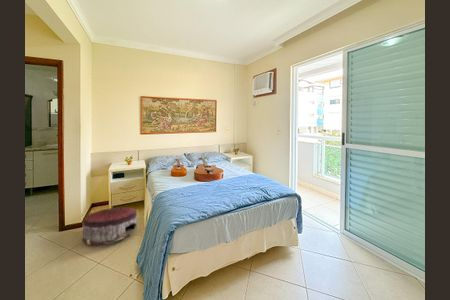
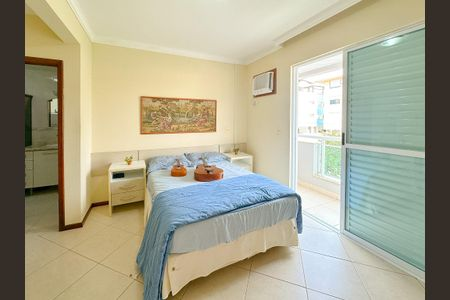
- pouf [81,206,138,247]
